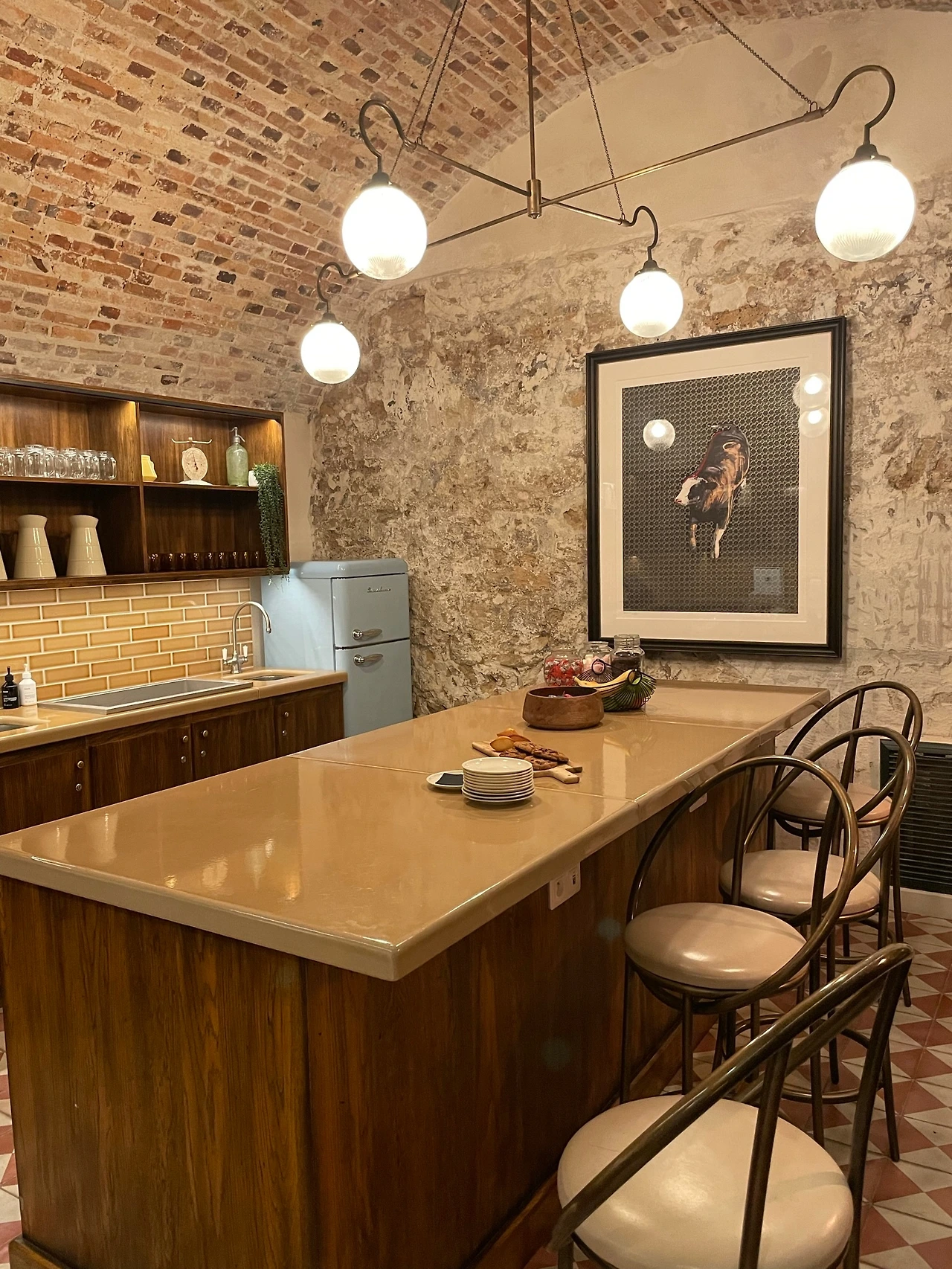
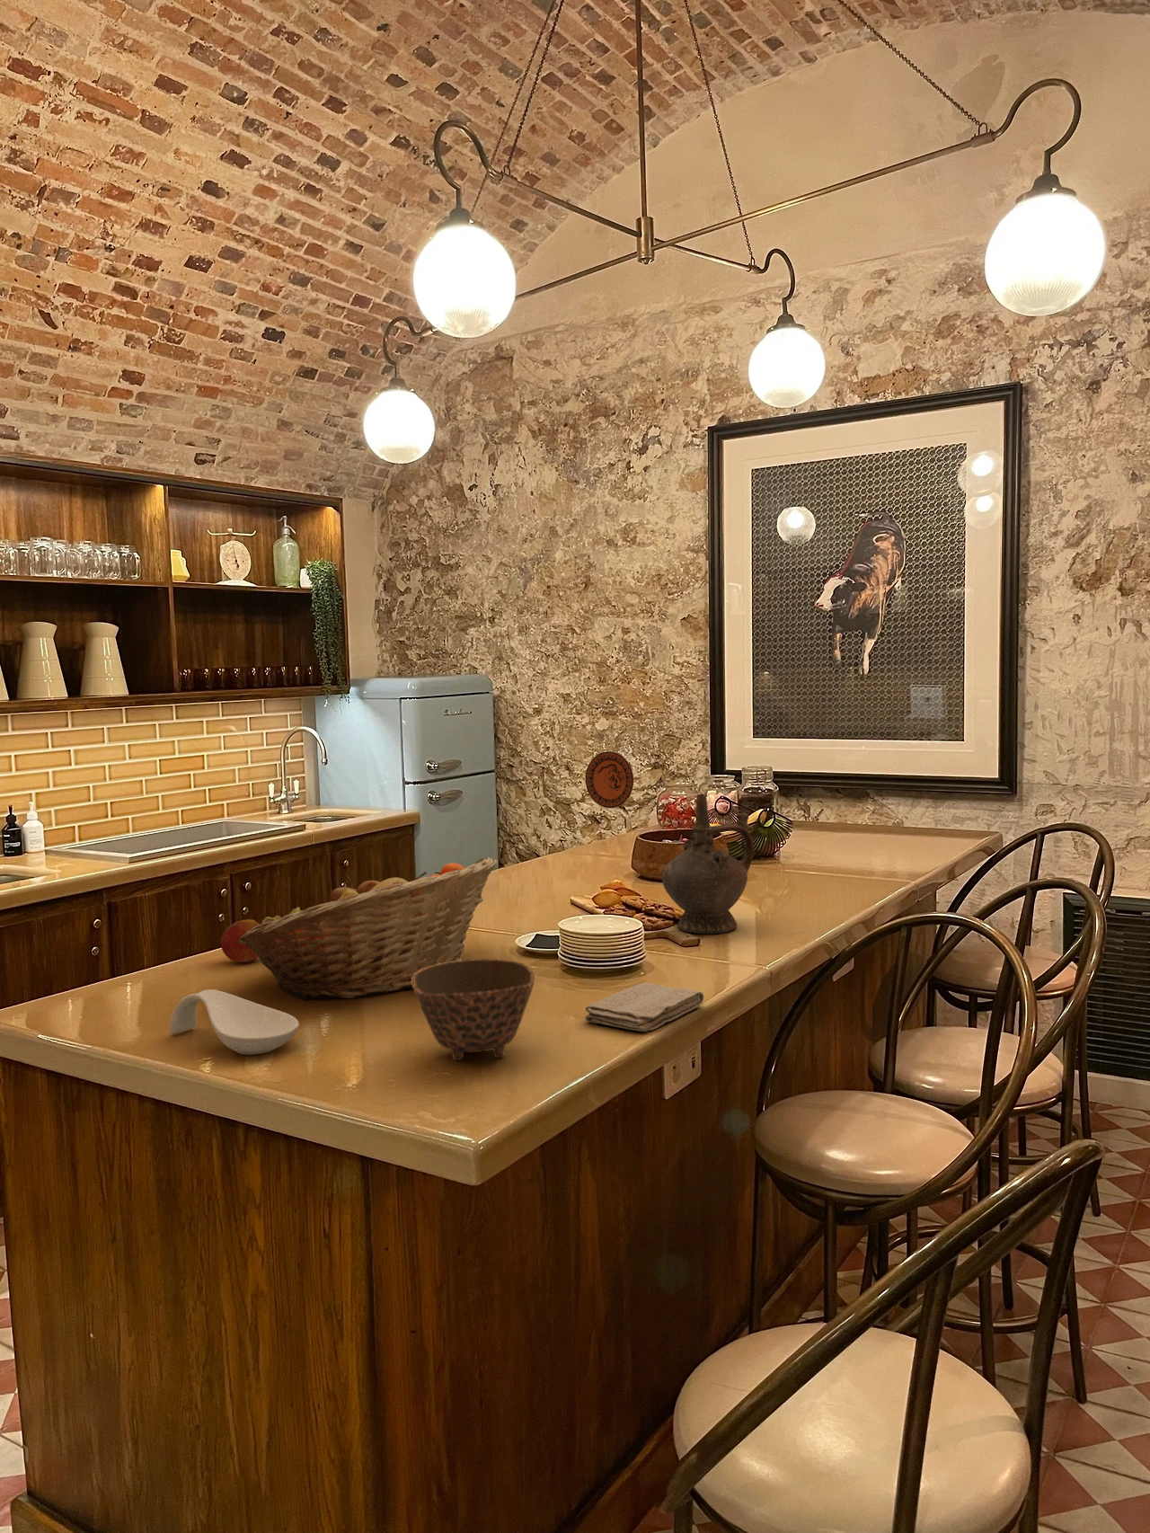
+ apple [220,918,260,963]
+ bowl [412,958,535,1061]
+ fruit basket [239,856,499,1001]
+ spoon rest [169,988,300,1056]
+ decorative plate [585,750,634,808]
+ ceremonial vessel [661,794,755,935]
+ washcloth [585,982,704,1033]
